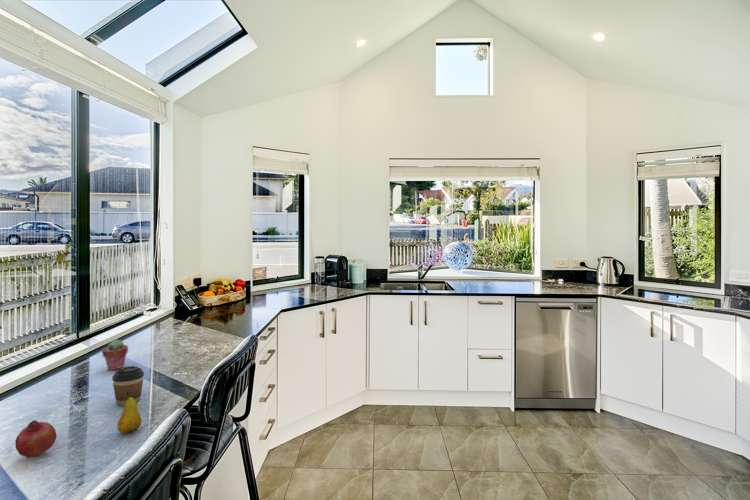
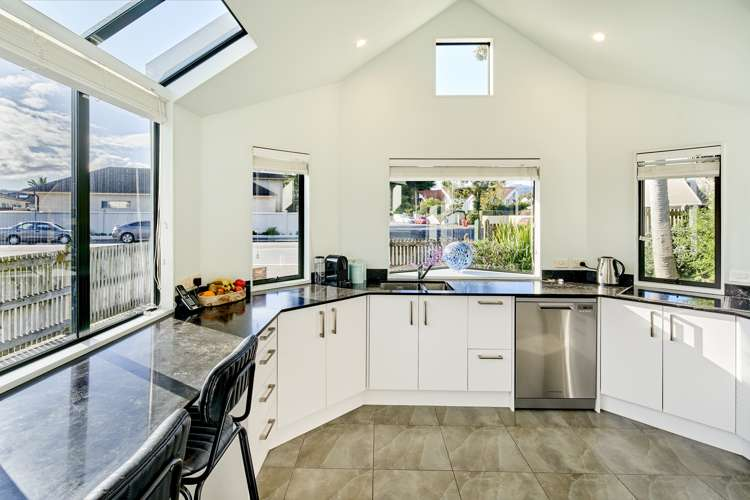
- coffee cup [111,365,145,407]
- fruit [15,419,57,458]
- fruit [116,391,142,435]
- potted succulent [101,338,129,371]
